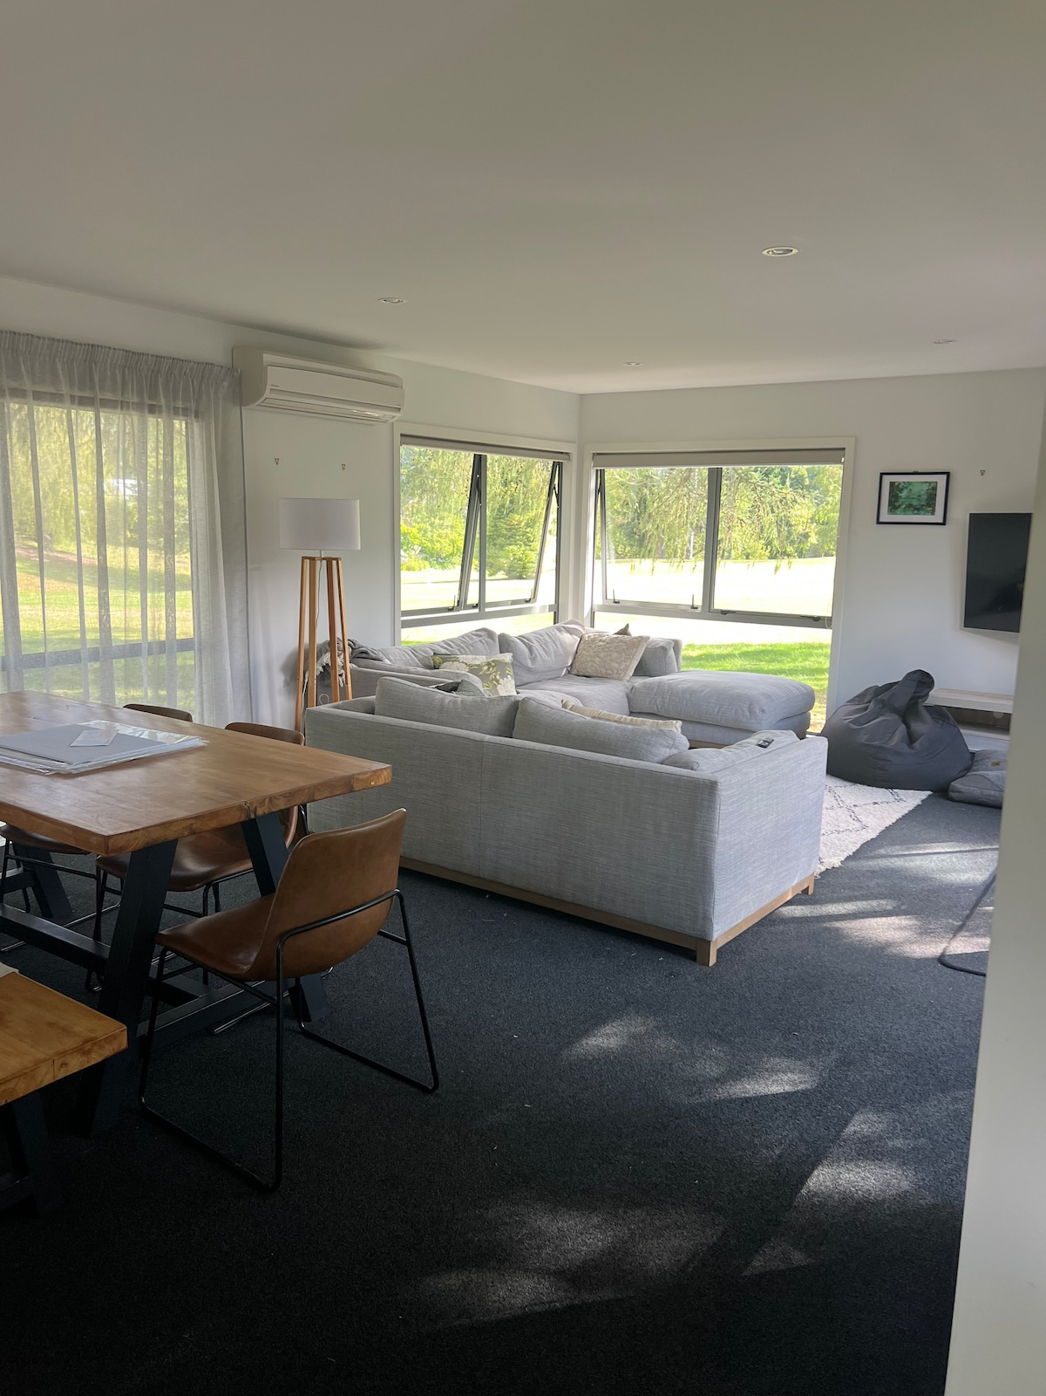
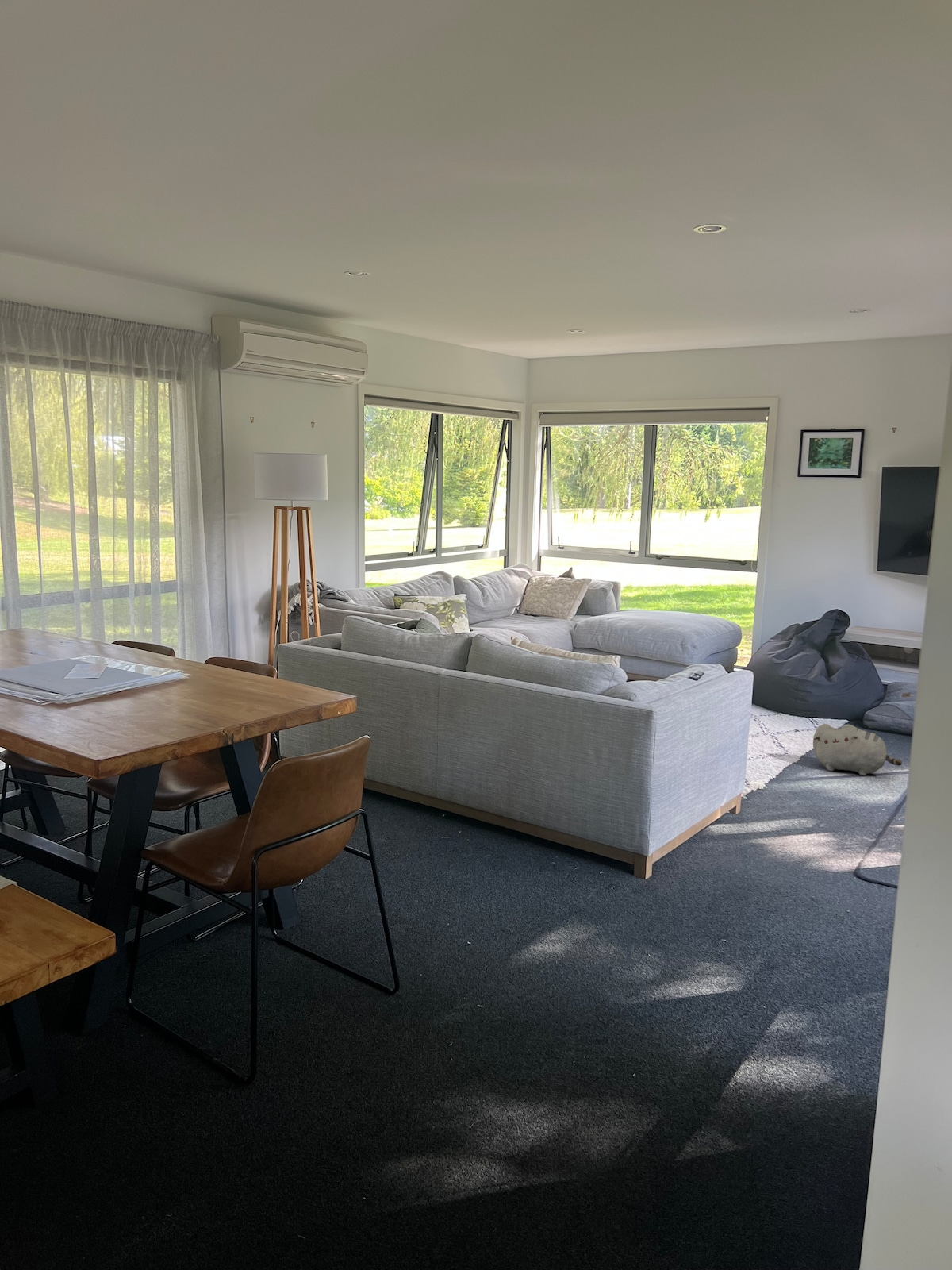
+ plush toy [812,723,903,776]
